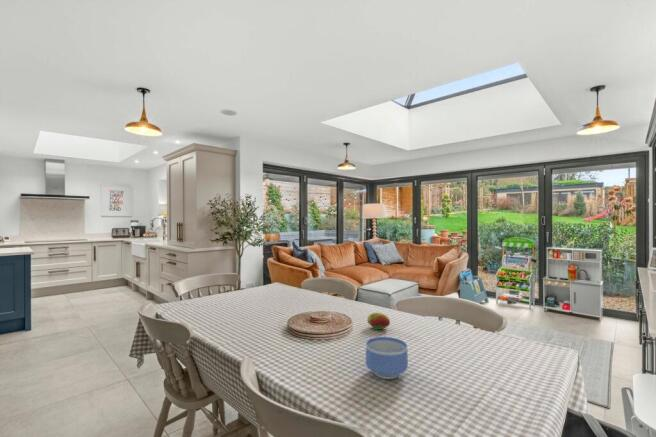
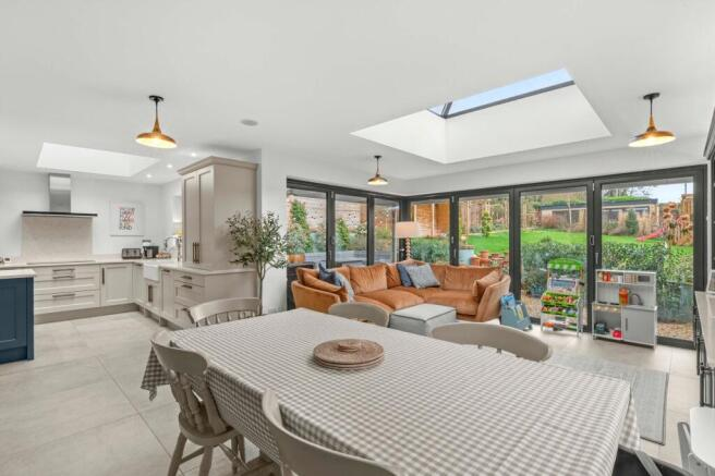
- fruit [366,312,391,331]
- bowl [365,336,409,380]
